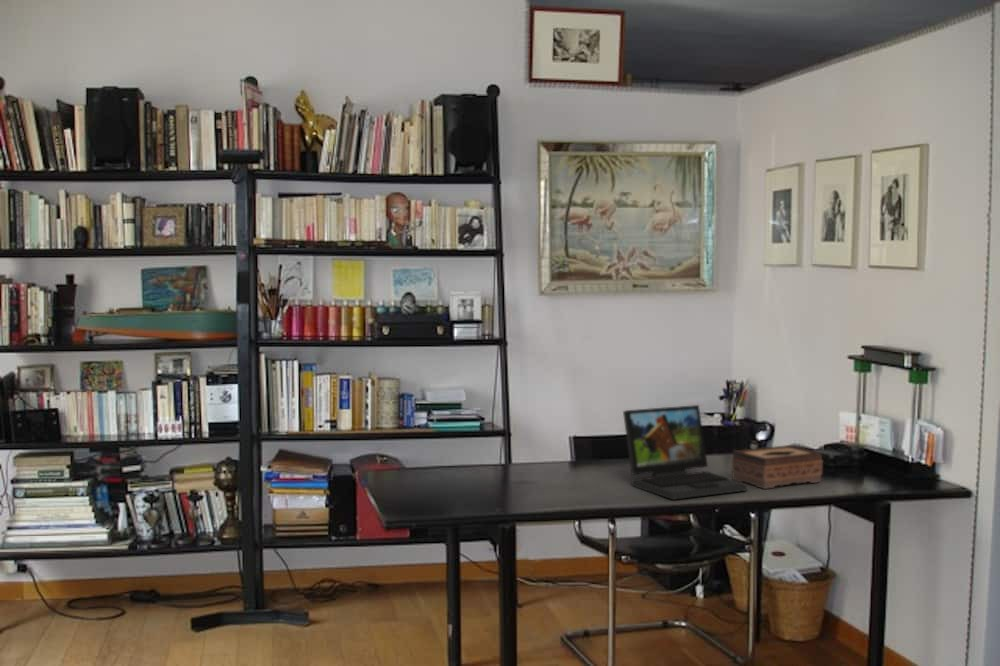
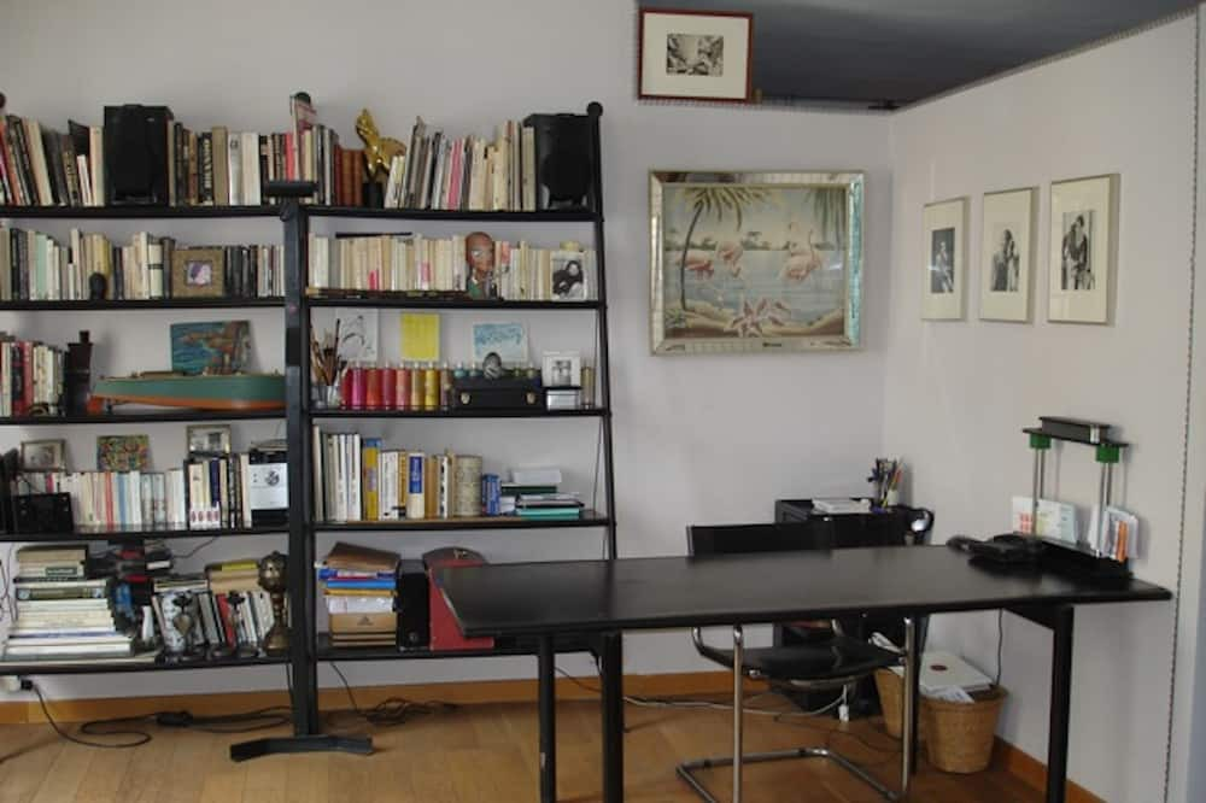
- laptop [622,404,748,501]
- tissue box [731,444,824,490]
